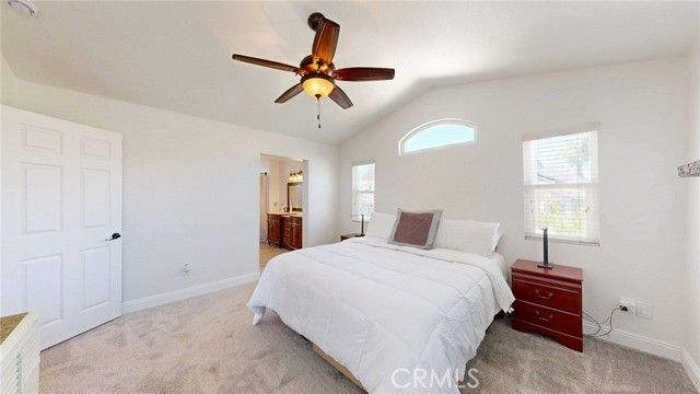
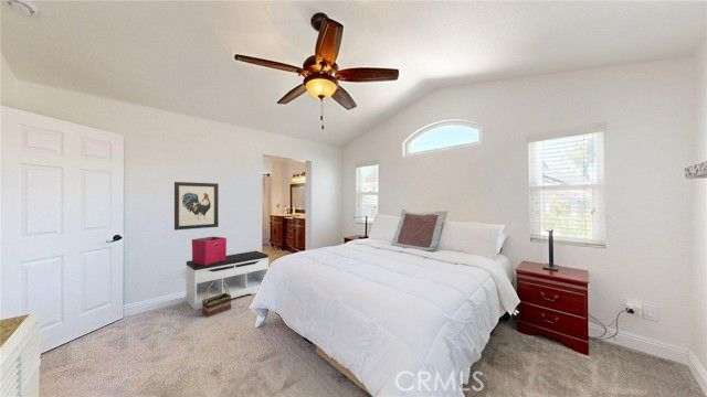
+ wall art [173,181,220,232]
+ storage bin [191,236,228,265]
+ basket [201,280,232,318]
+ bench [184,250,270,312]
